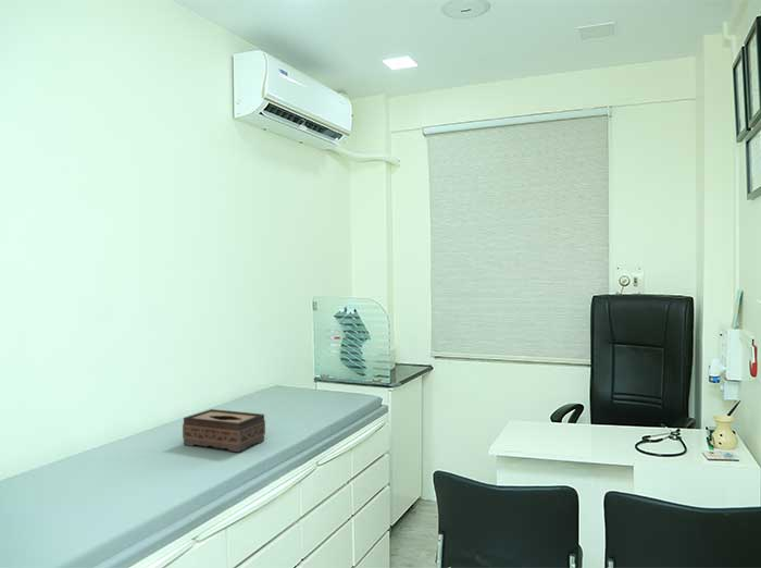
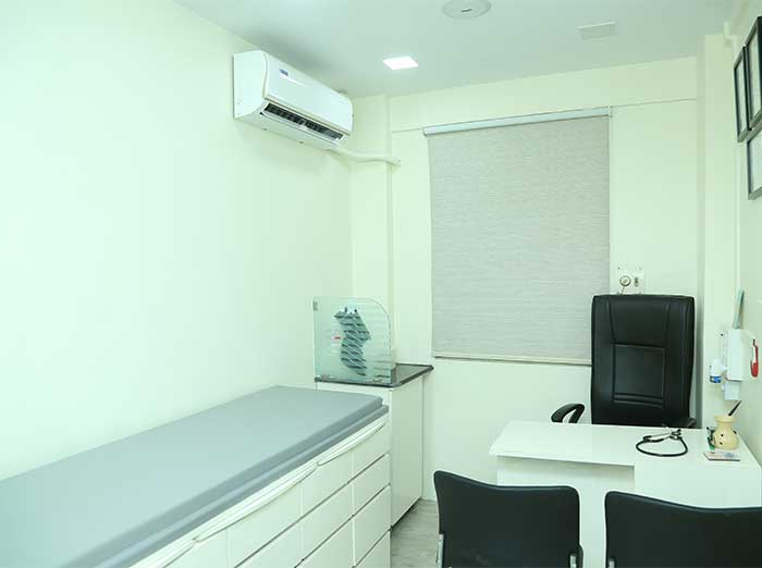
- tissue box [182,408,266,453]
